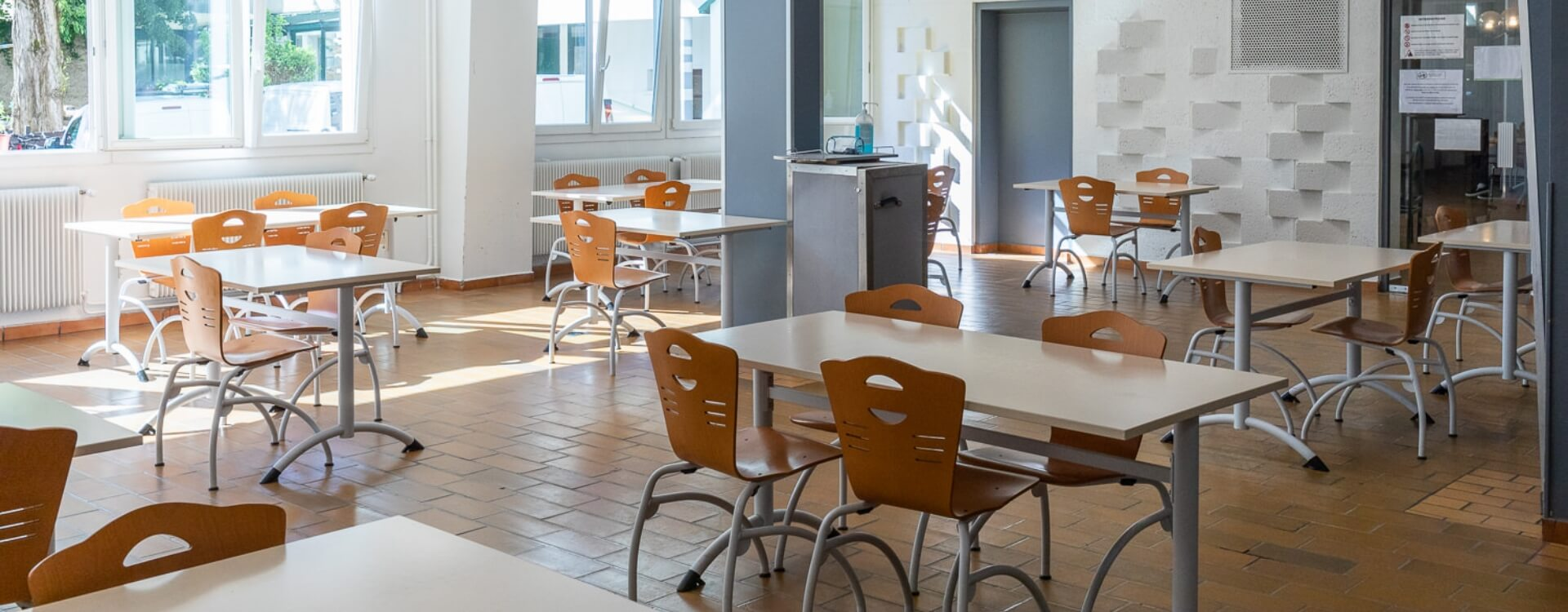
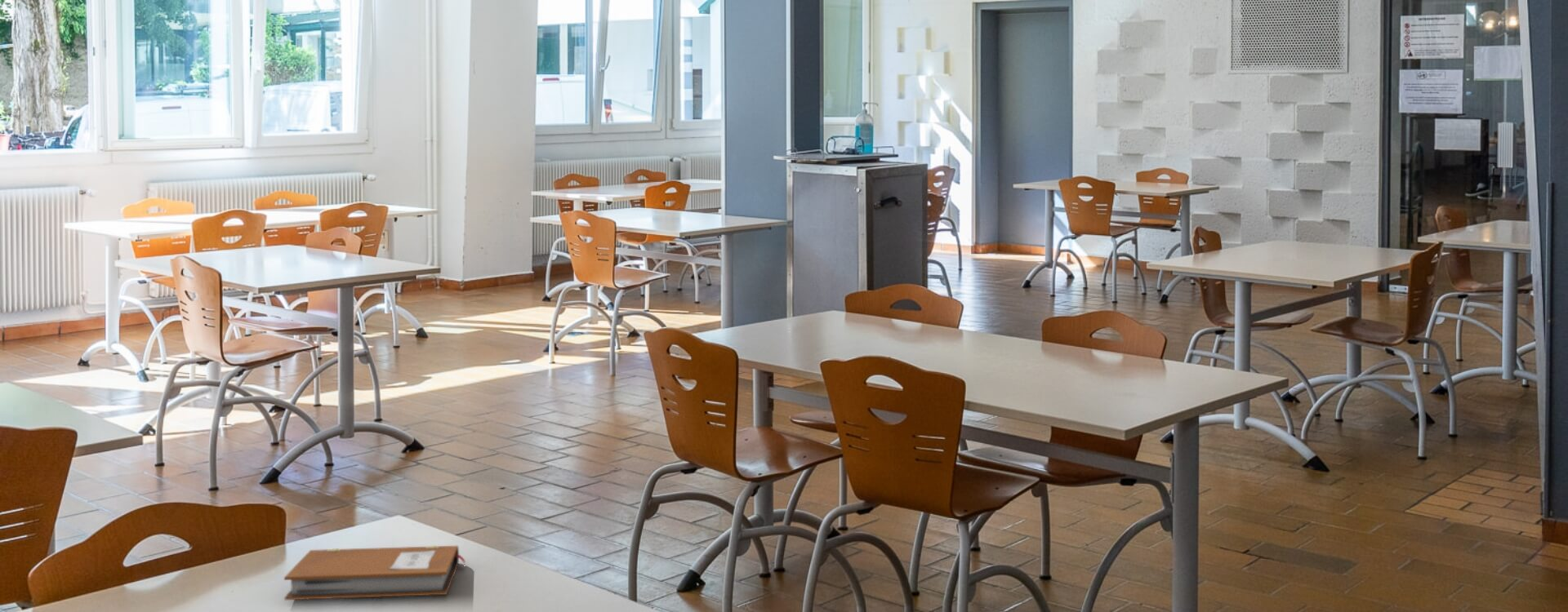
+ notebook [283,545,467,601]
